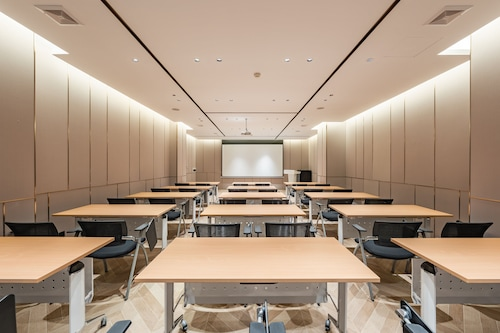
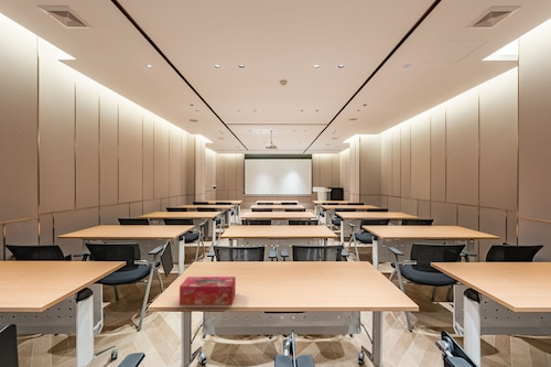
+ tissue box [179,276,237,305]
